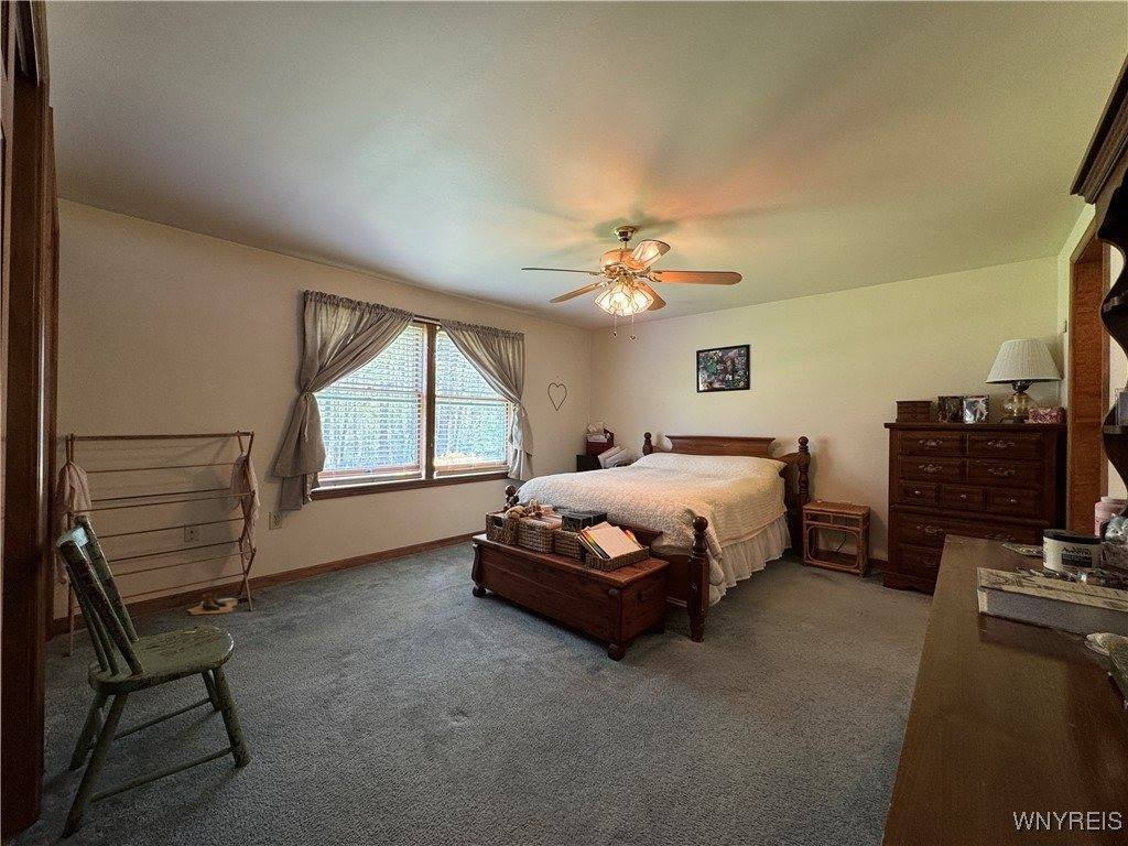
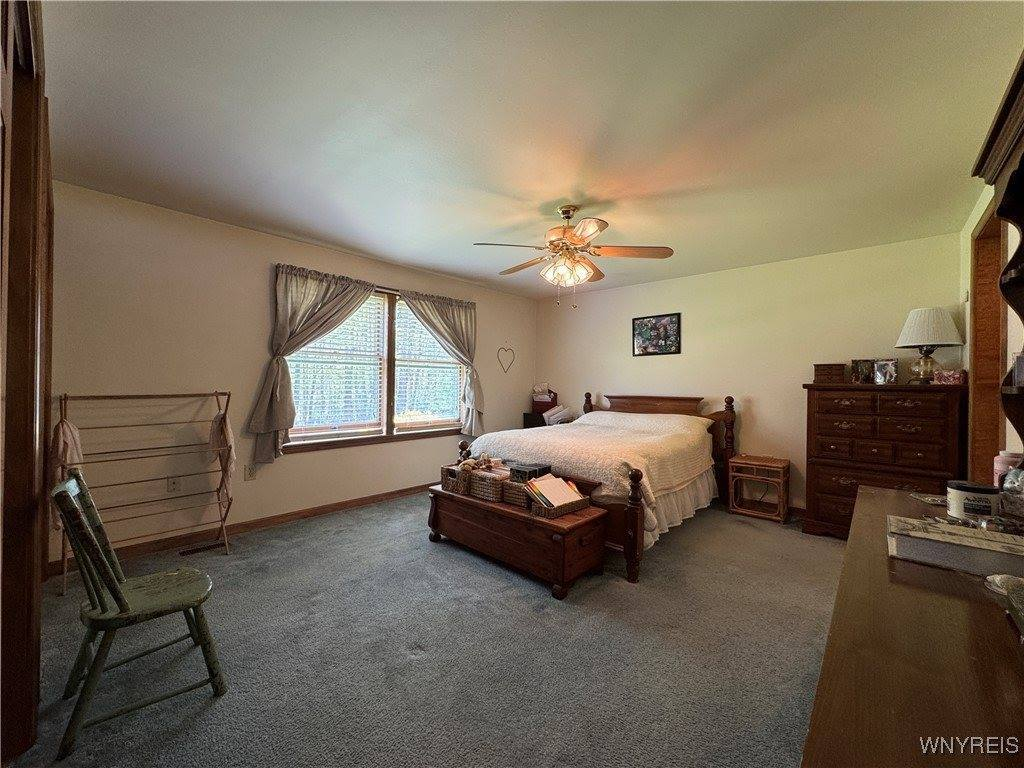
- boots [186,592,239,616]
